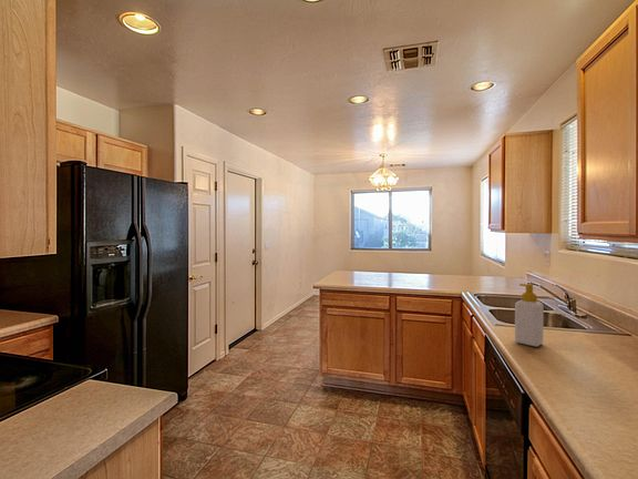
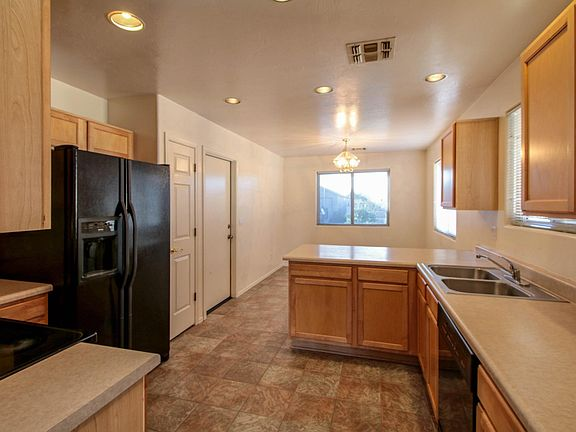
- soap bottle [514,283,545,347]
